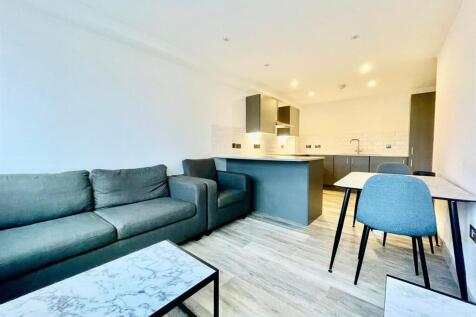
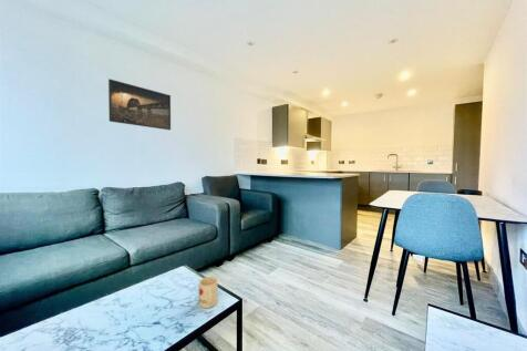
+ mug [198,276,218,309]
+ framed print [107,78,172,131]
